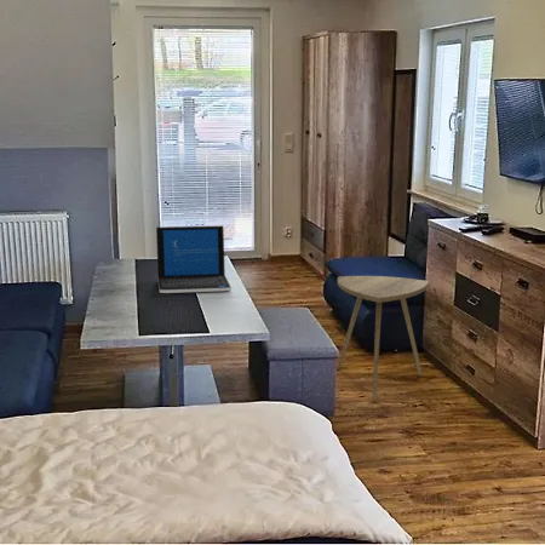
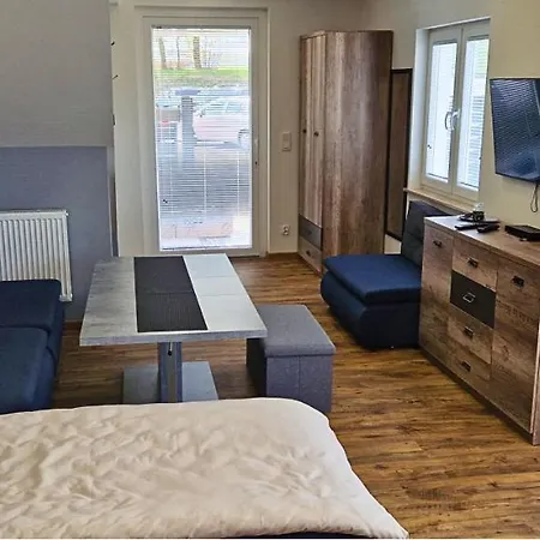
- side table [335,275,430,401]
- laptop [155,224,233,294]
